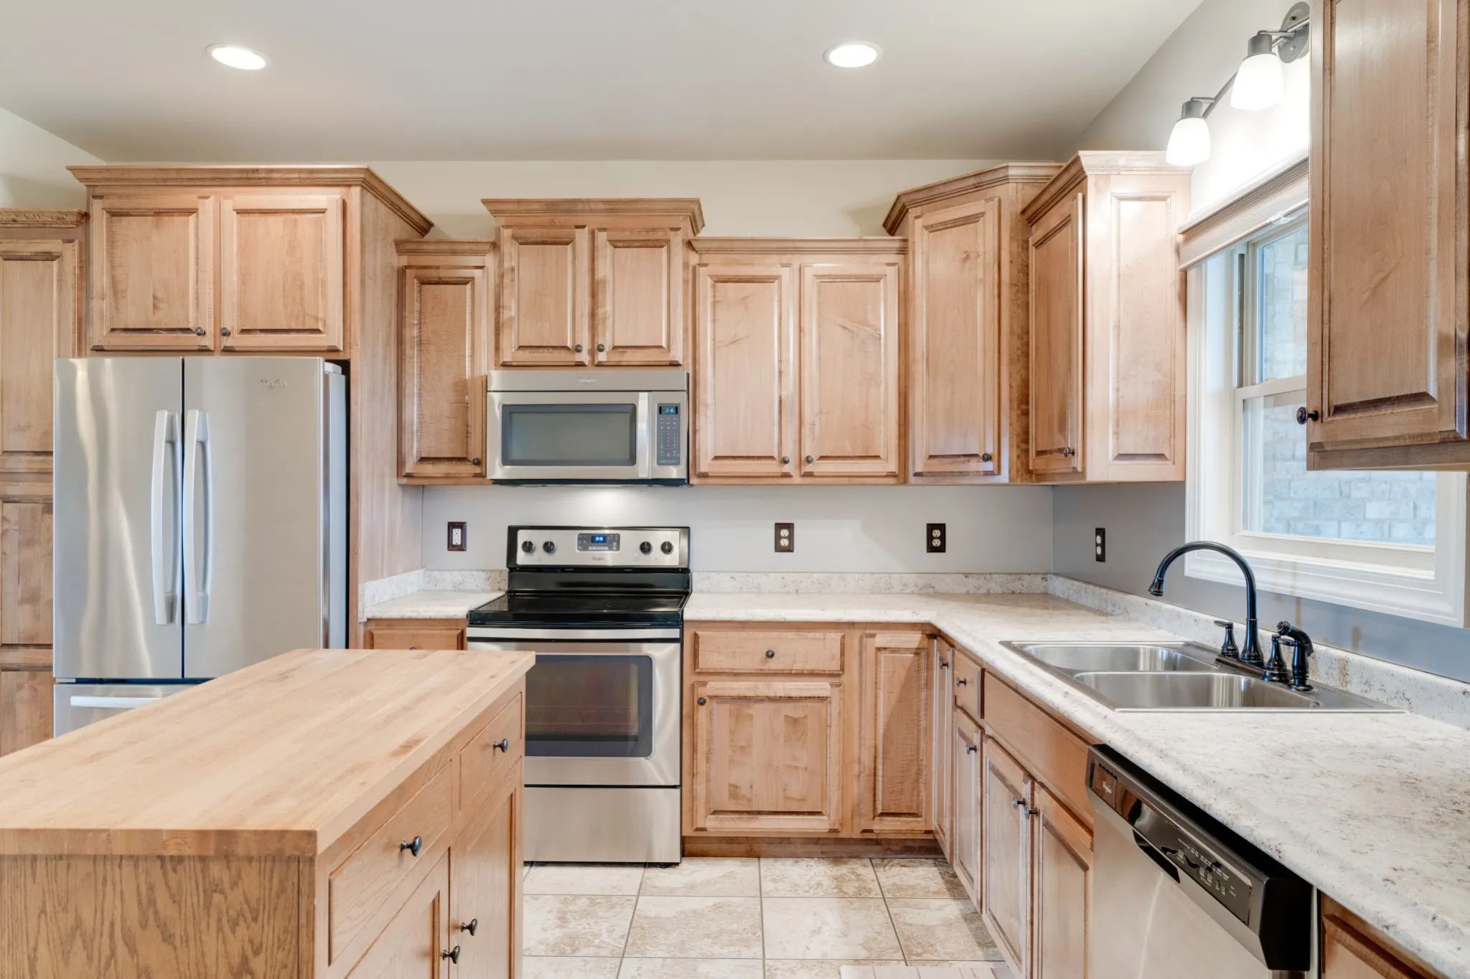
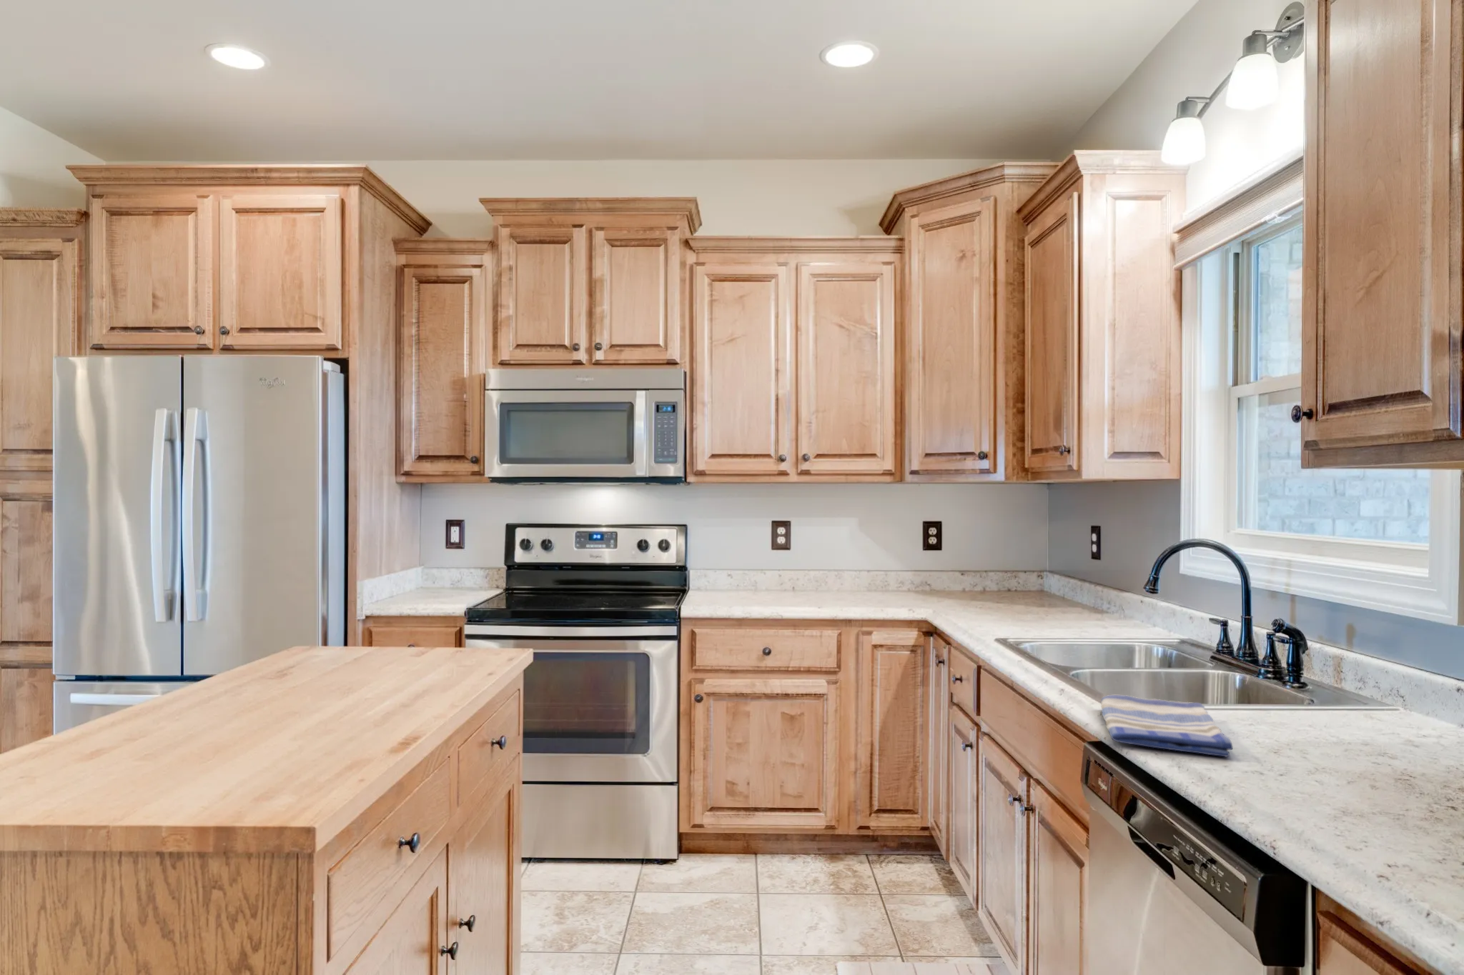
+ dish towel [1100,694,1234,757]
